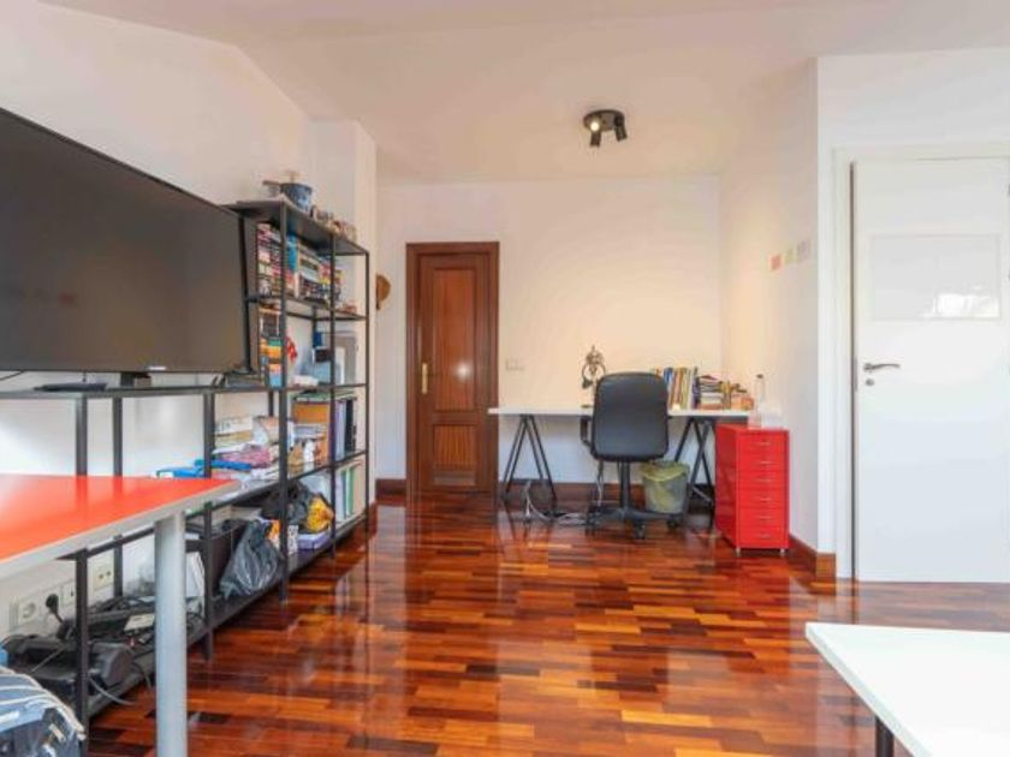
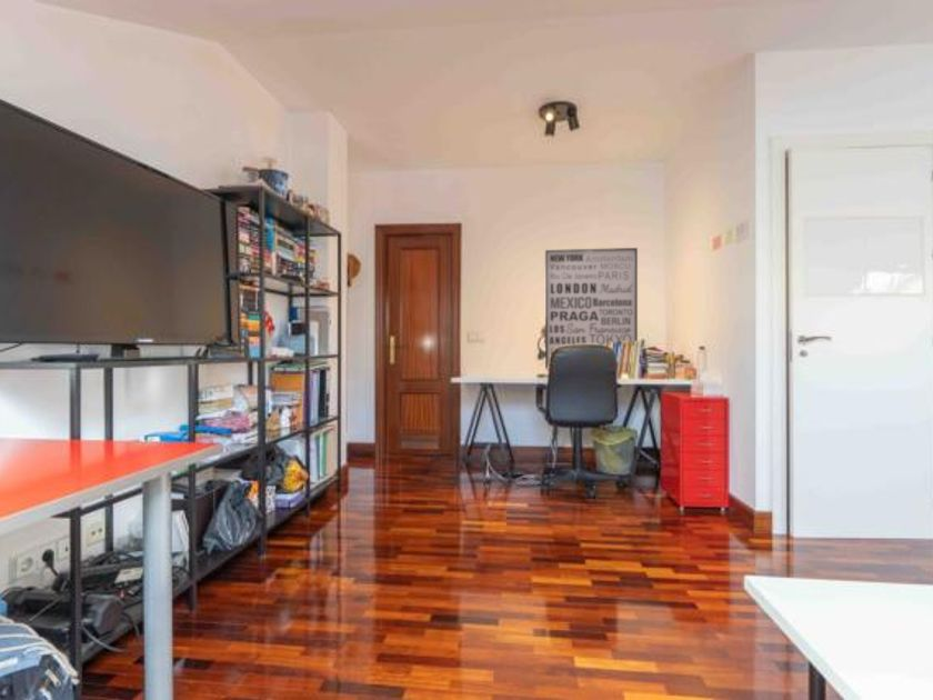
+ wall art [544,247,639,370]
